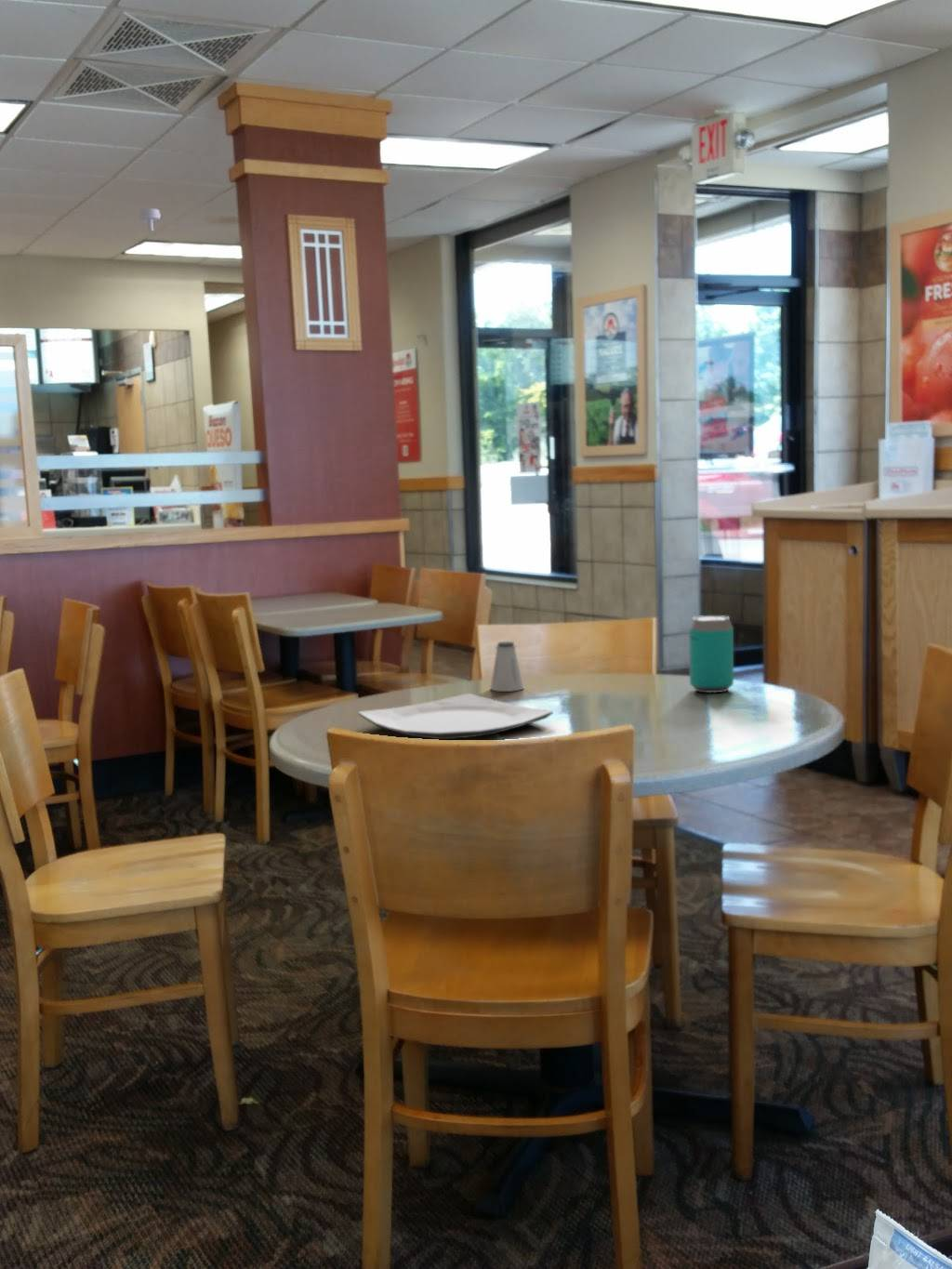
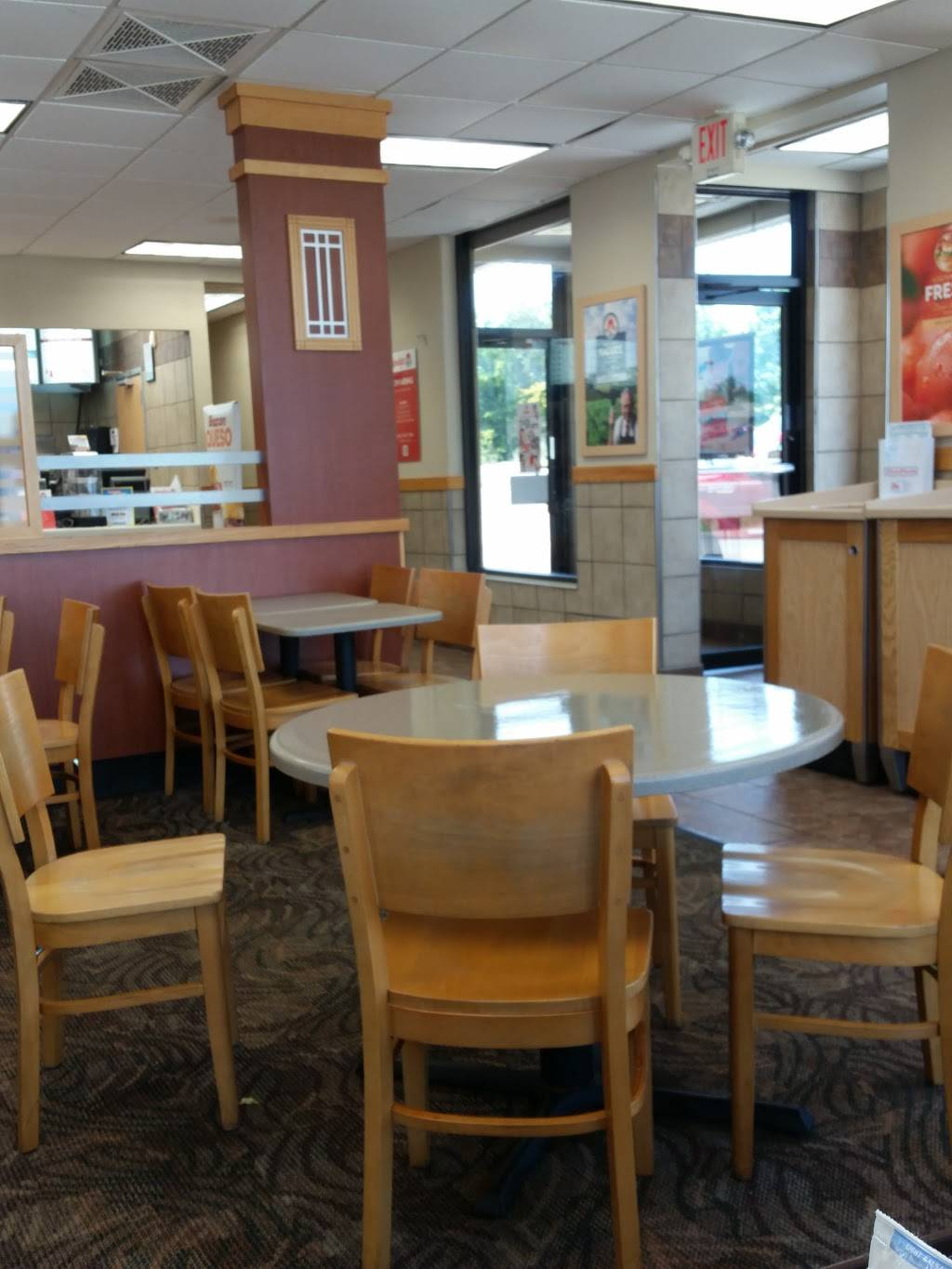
- beverage can [688,615,734,694]
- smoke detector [139,207,161,232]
- plate [357,693,554,740]
- saltshaker [489,641,525,693]
